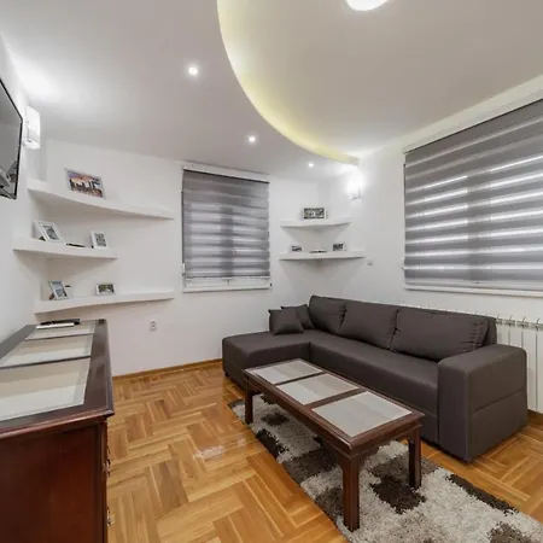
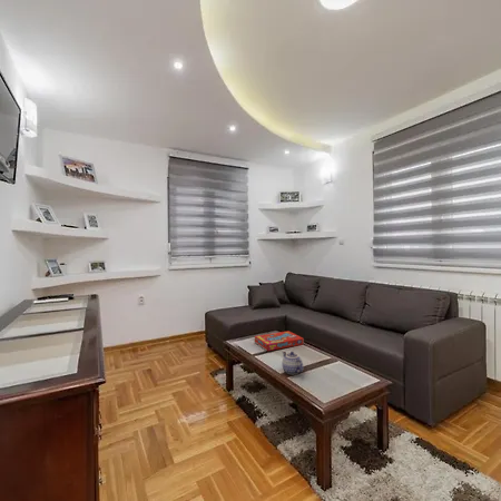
+ snack box [254,330,305,352]
+ teapot [281,351,304,375]
